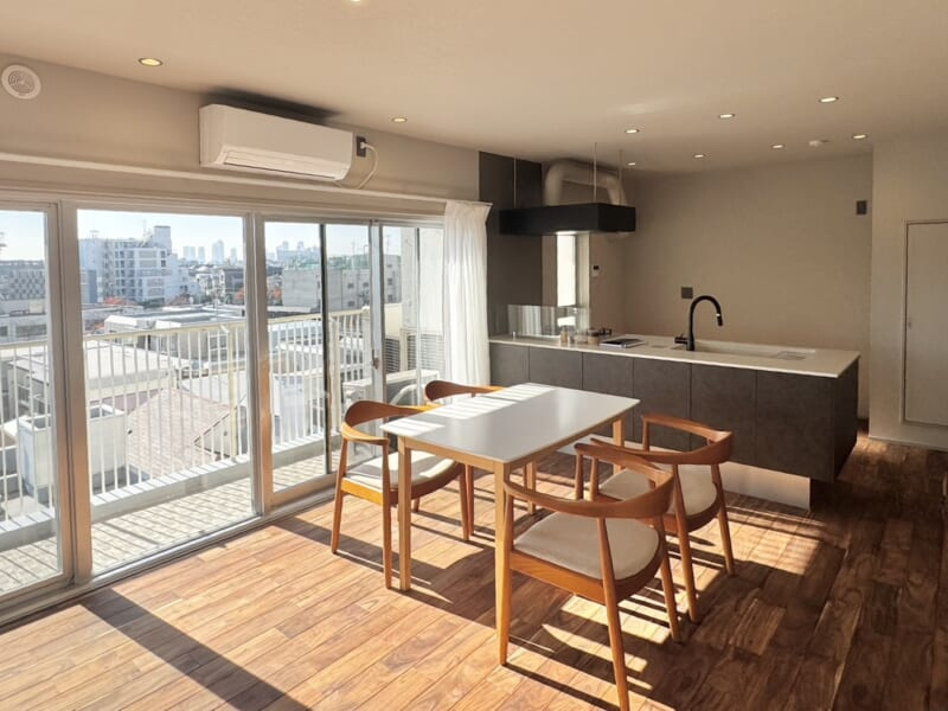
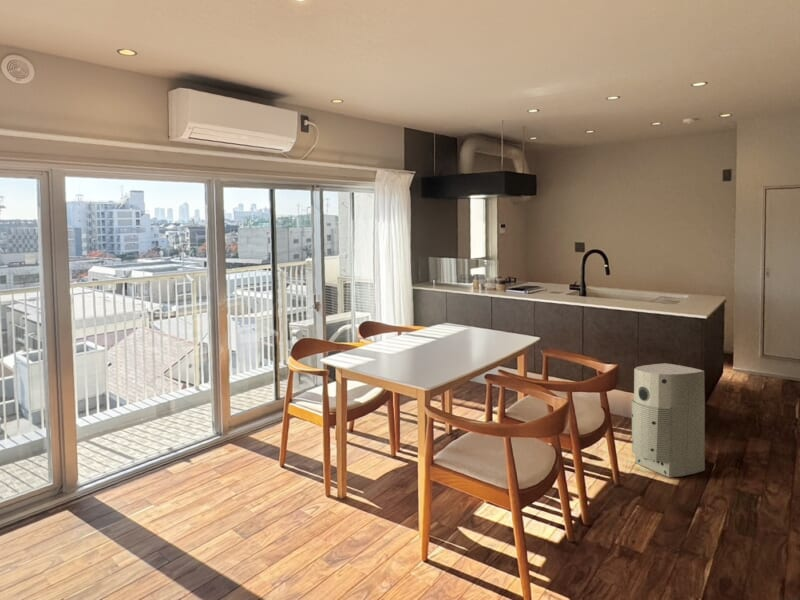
+ air purifier [631,362,706,478]
